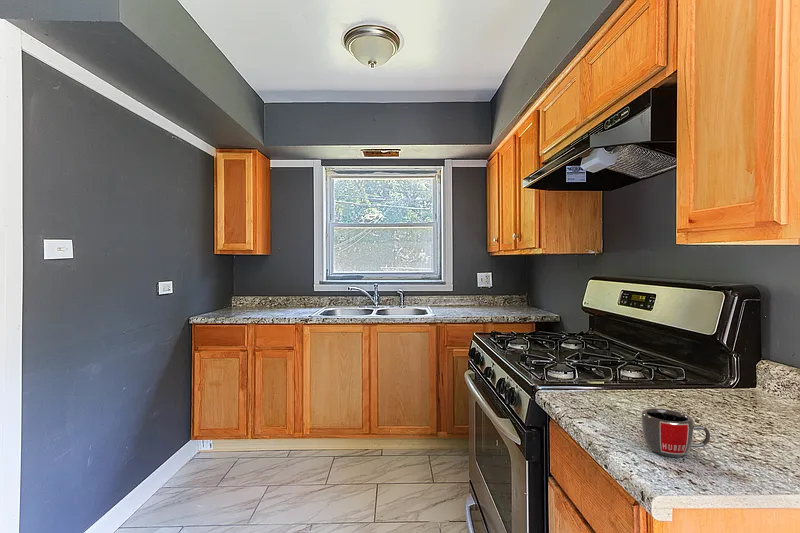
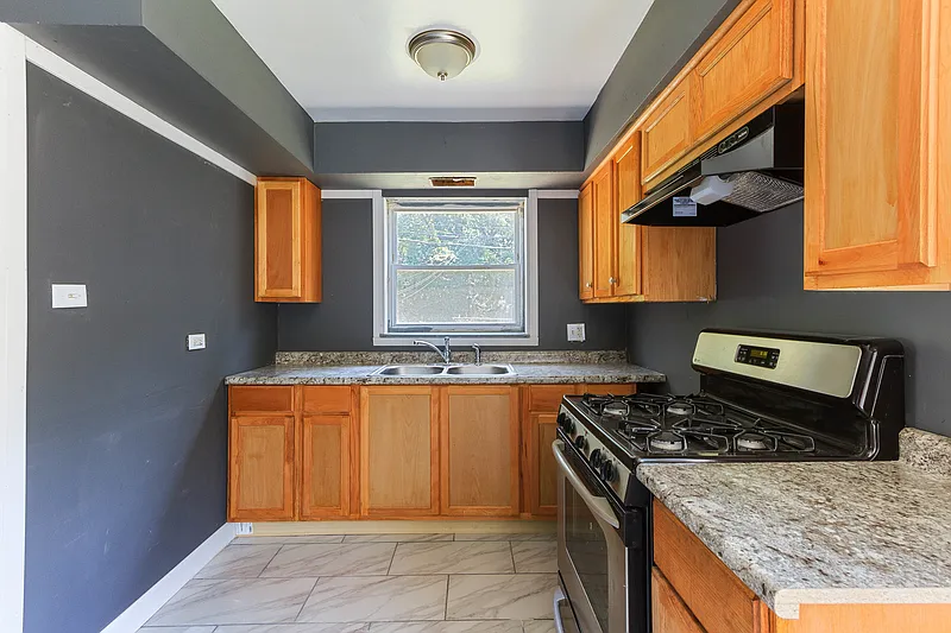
- mug [640,407,711,458]
